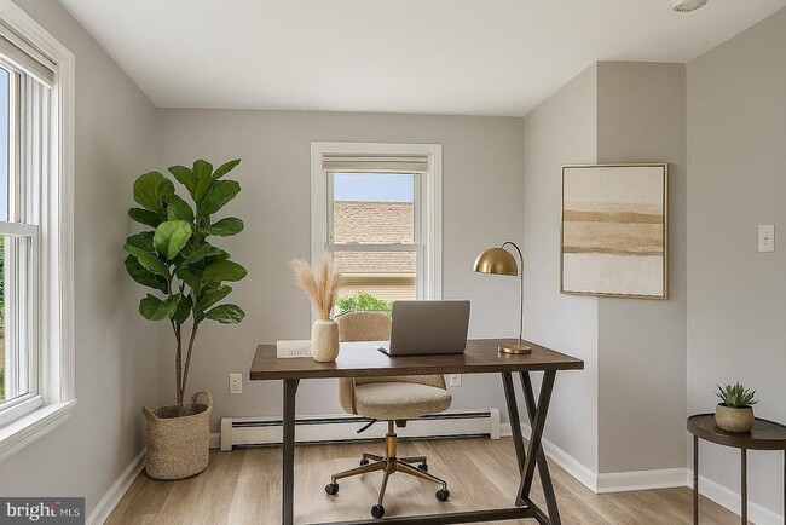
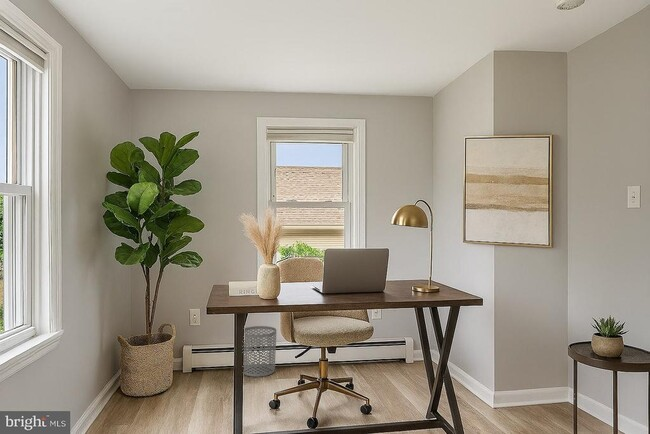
+ waste bin [243,325,277,378]
